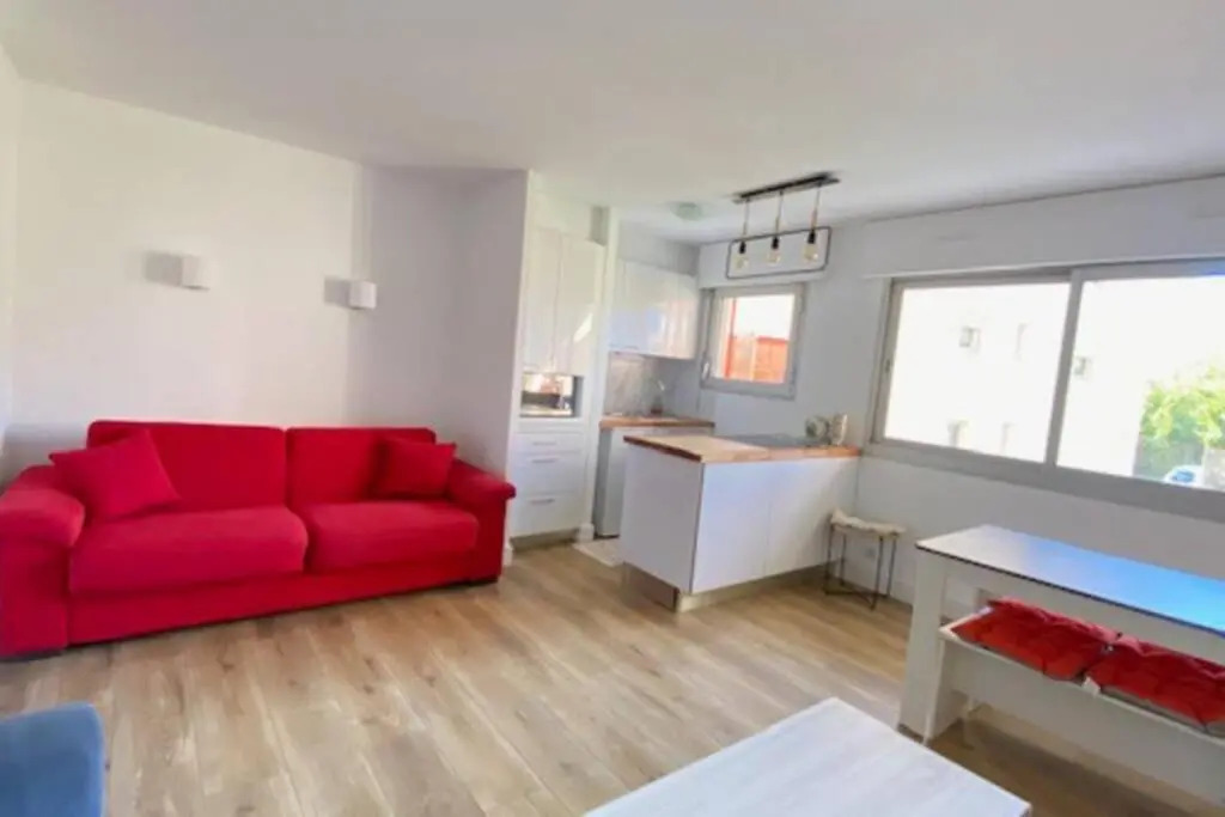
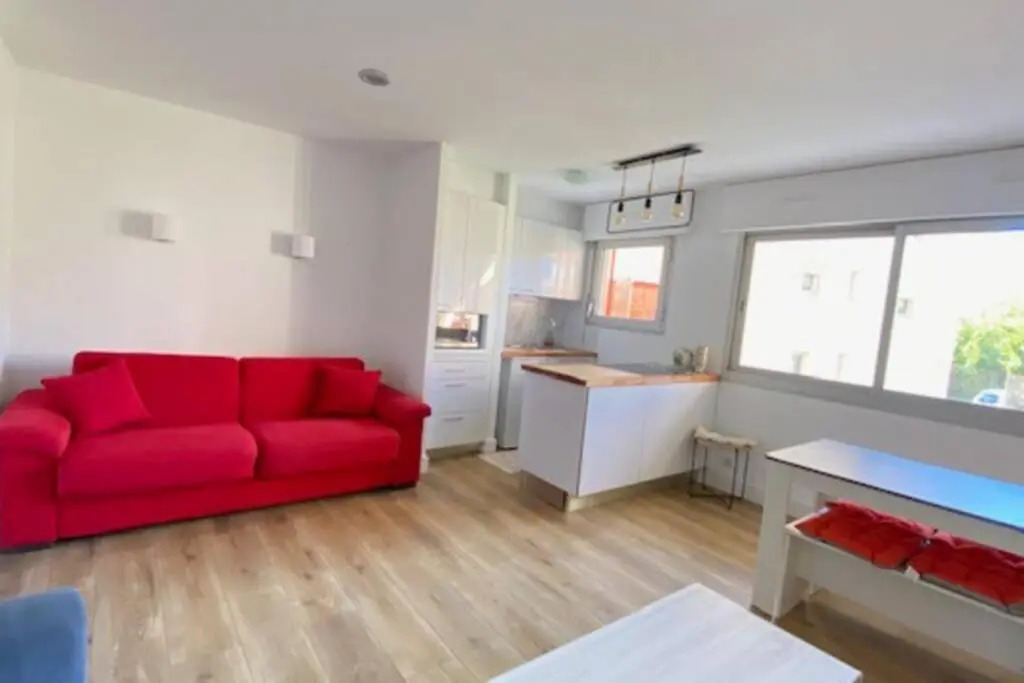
+ smoke detector [357,67,392,88]
